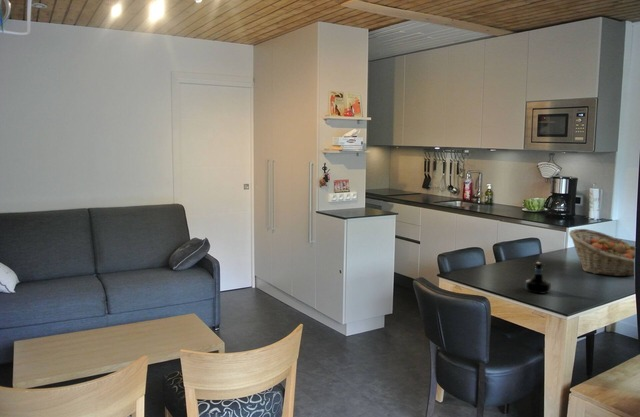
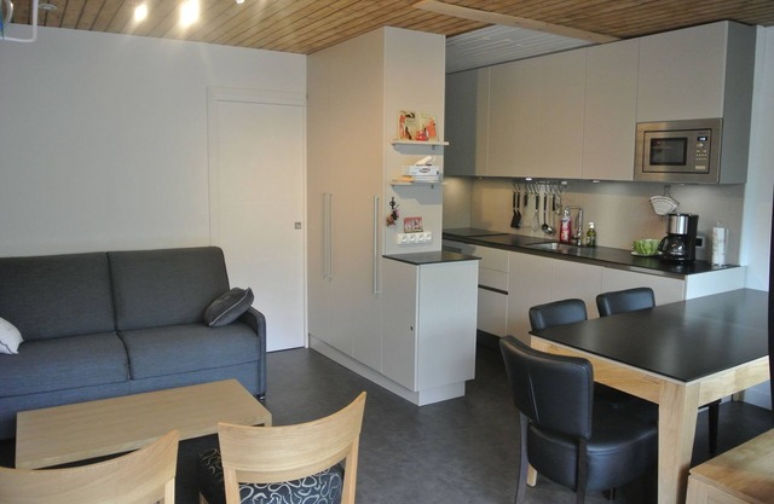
- fruit basket [568,228,636,277]
- tequila bottle [524,261,552,294]
